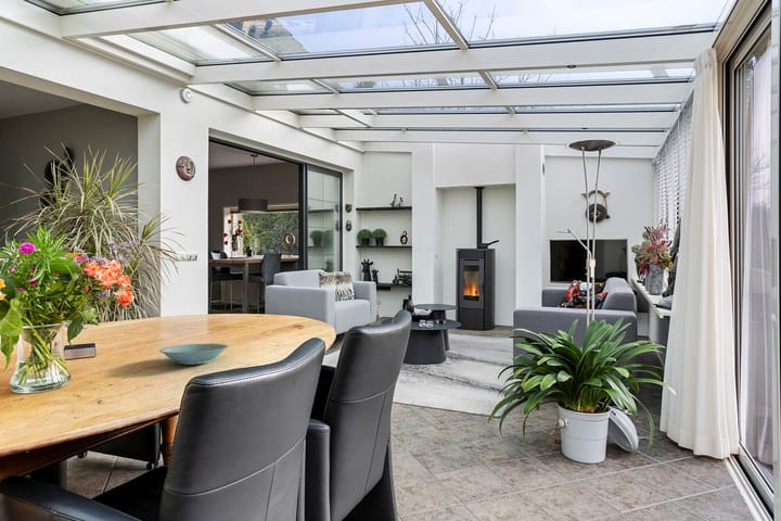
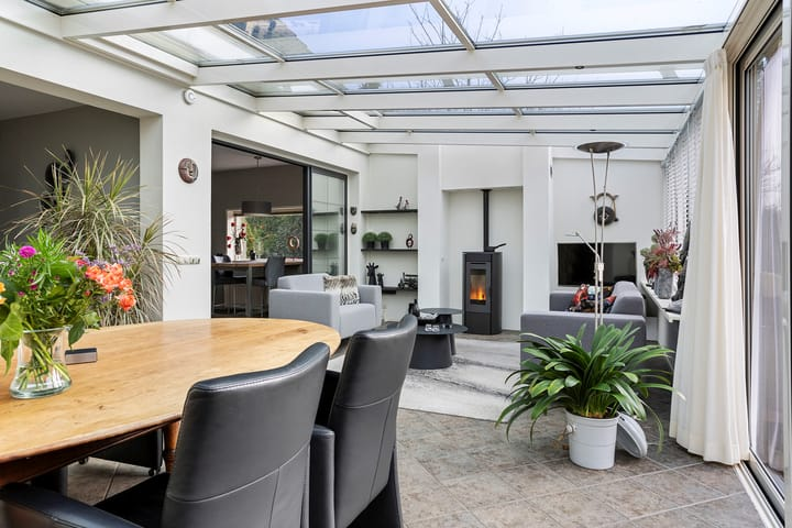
- bowl [158,342,229,366]
